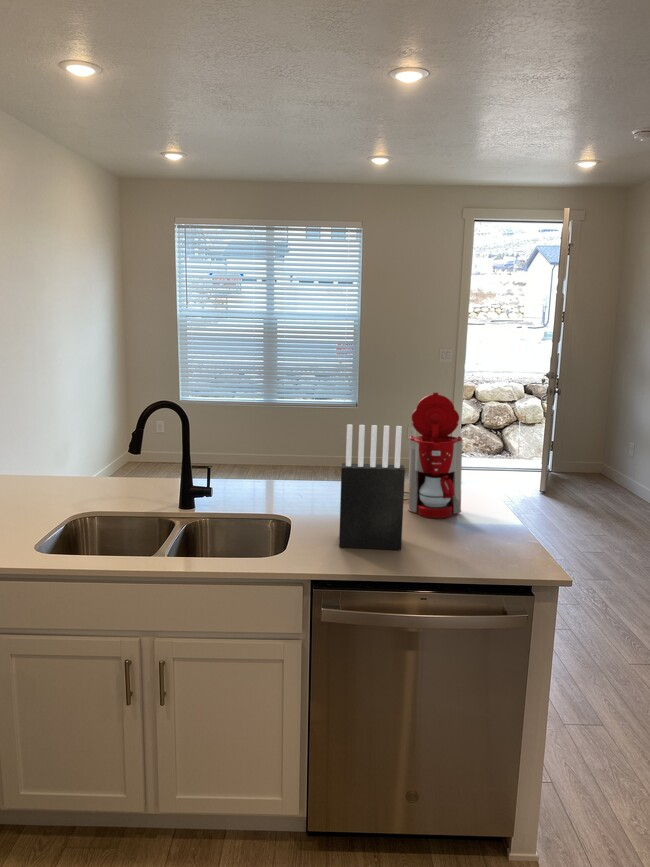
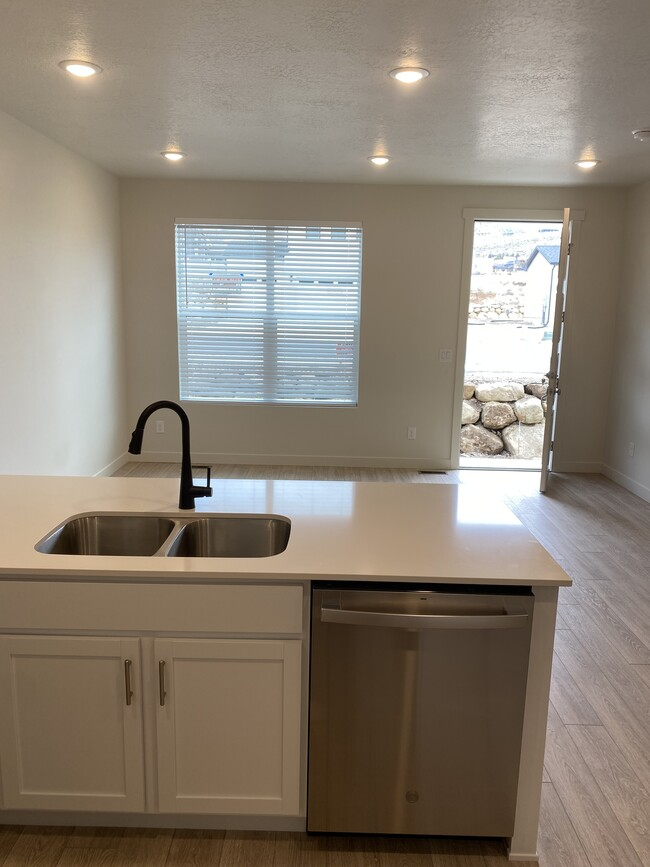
- coffee maker [403,392,463,519]
- knife block [338,423,406,551]
